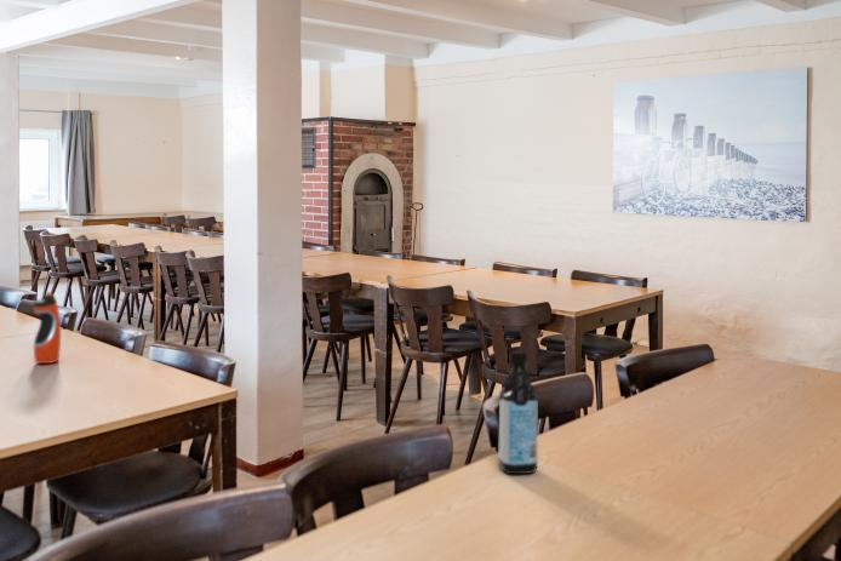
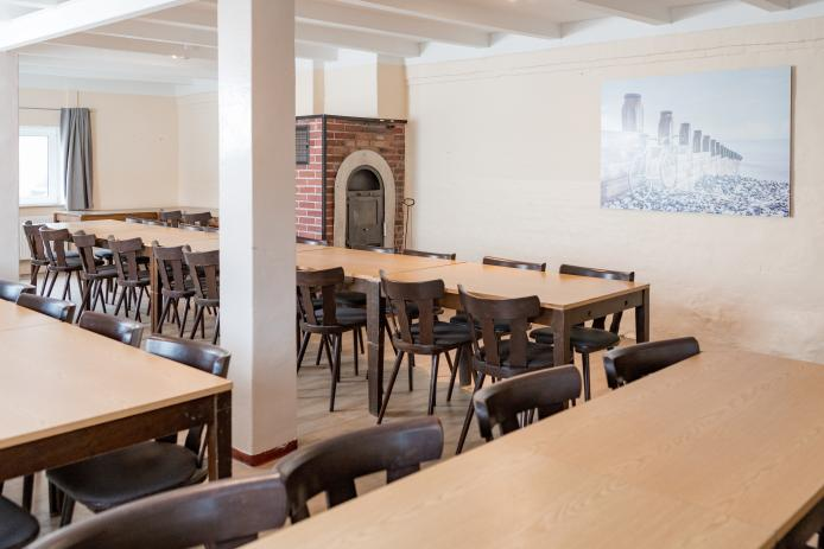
- water bottle [497,350,539,475]
- water bottle [32,291,62,365]
